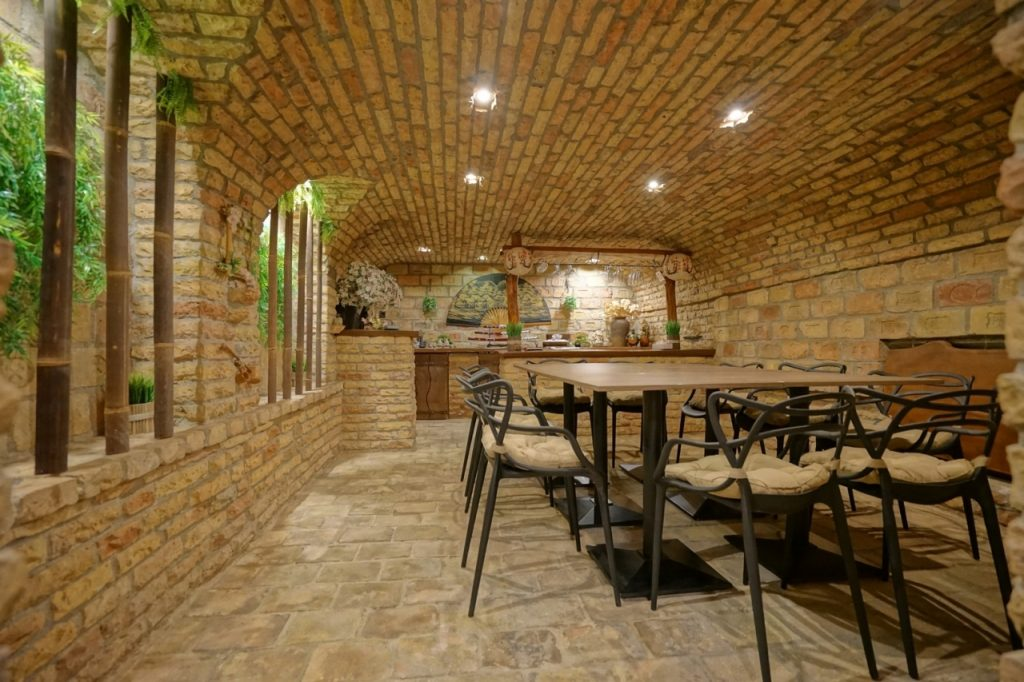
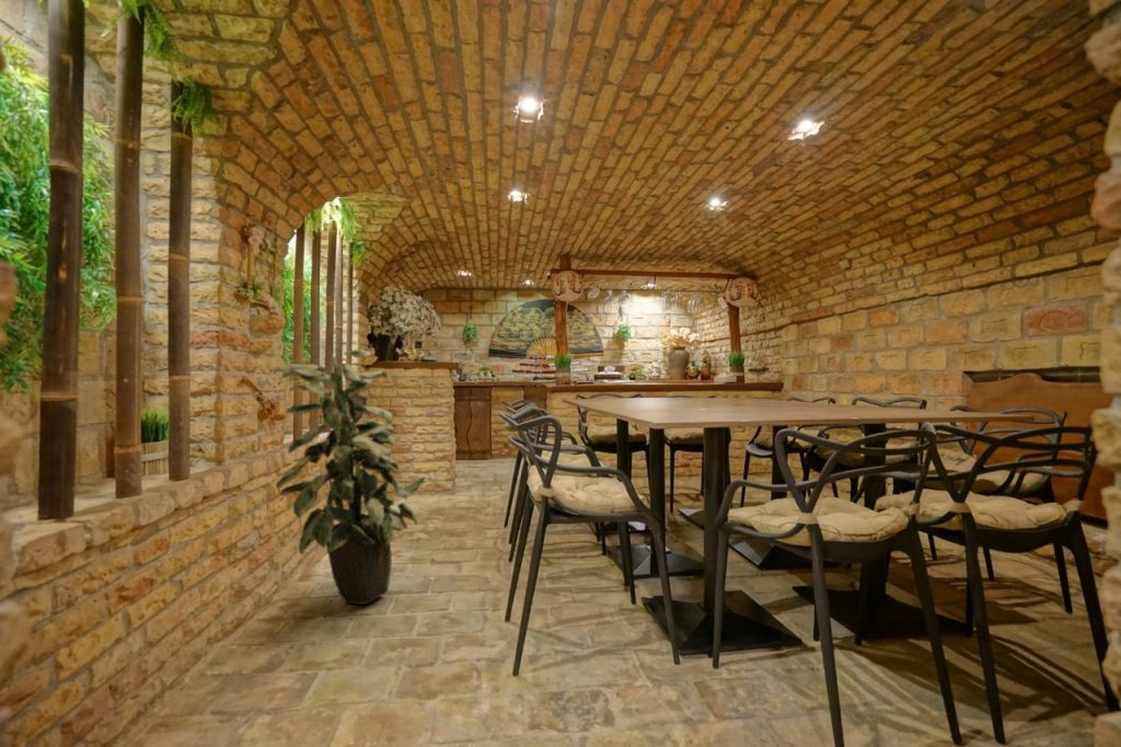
+ indoor plant [274,348,426,606]
